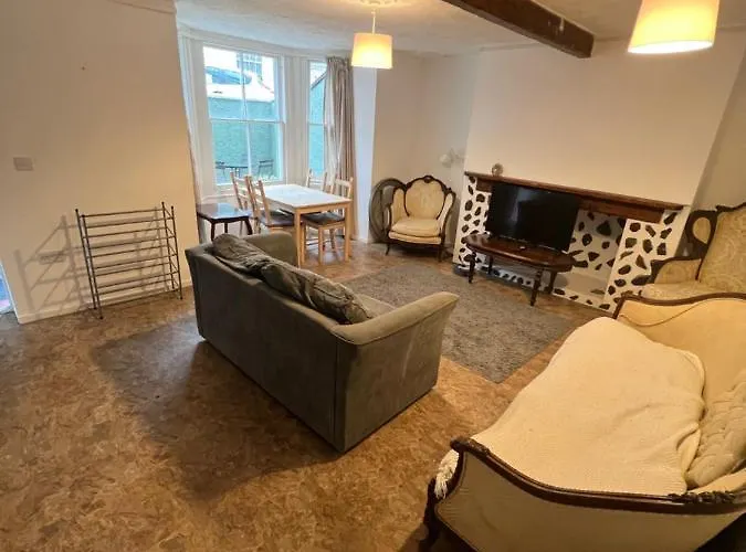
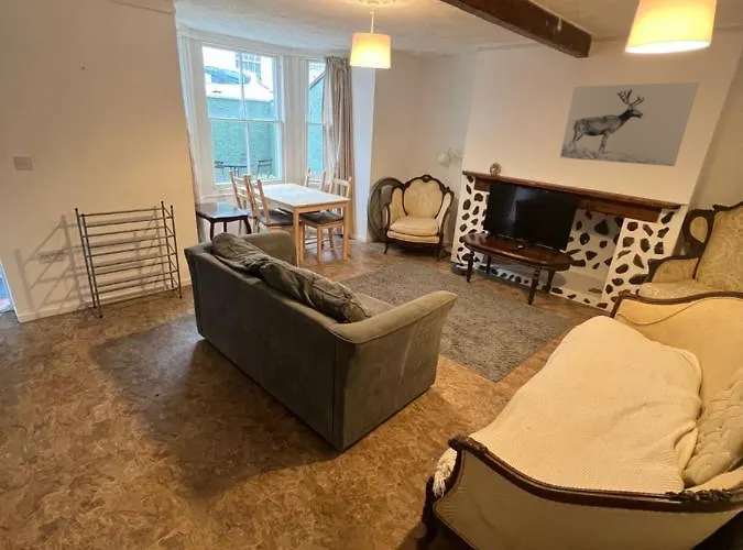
+ wall art [559,81,700,167]
